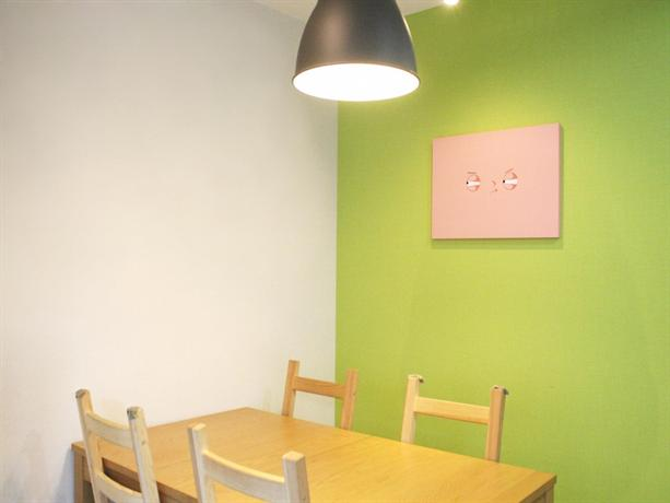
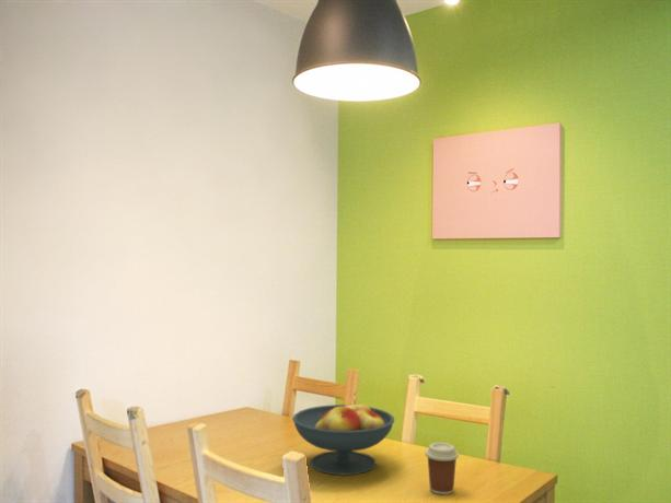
+ coffee cup [424,442,460,495]
+ fruit bowl [291,399,395,477]
